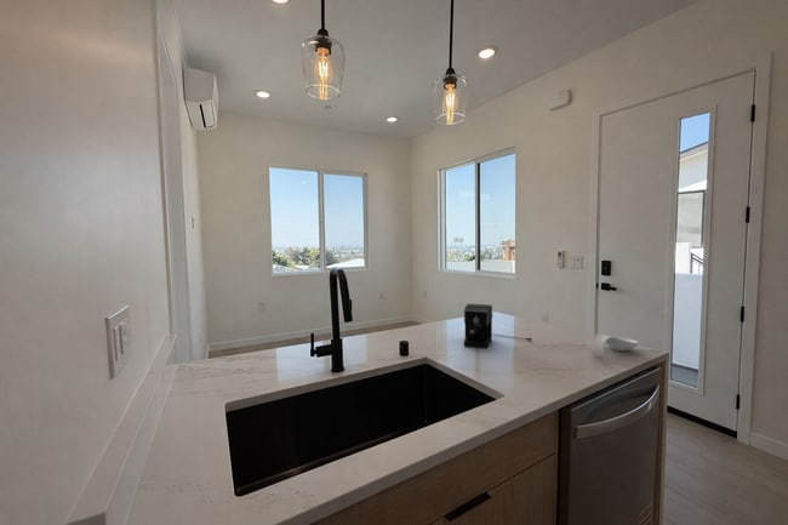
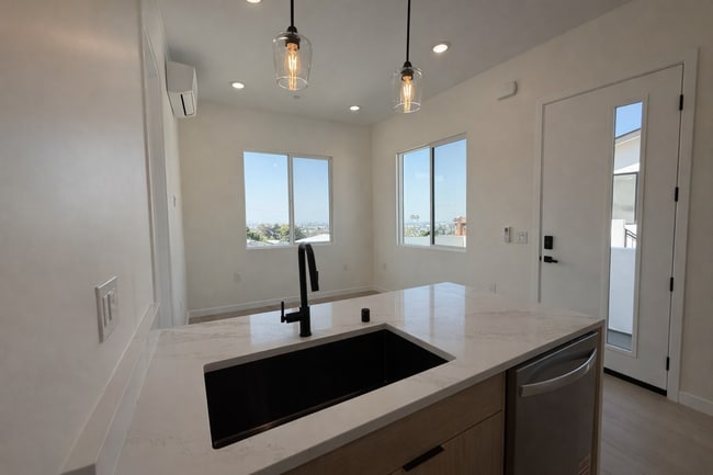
- spoon rest [589,333,639,359]
- coffee maker [463,303,533,349]
